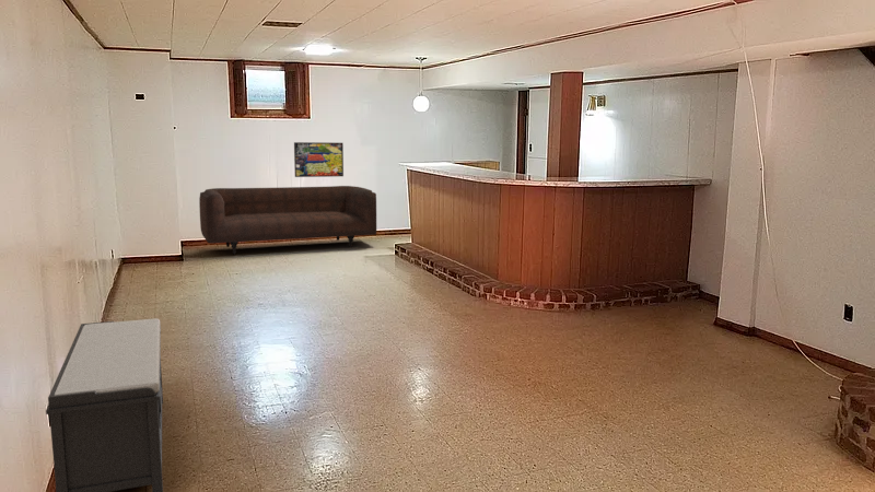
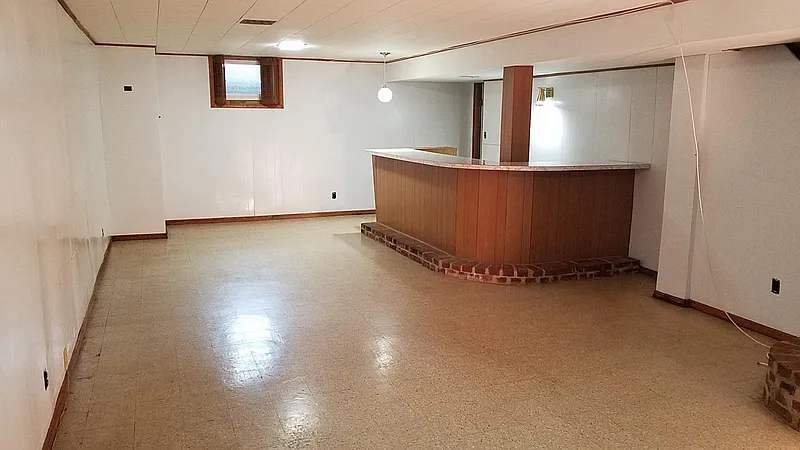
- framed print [293,141,345,178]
- sofa [198,185,377,255]
- bench [45,317,164,492]
